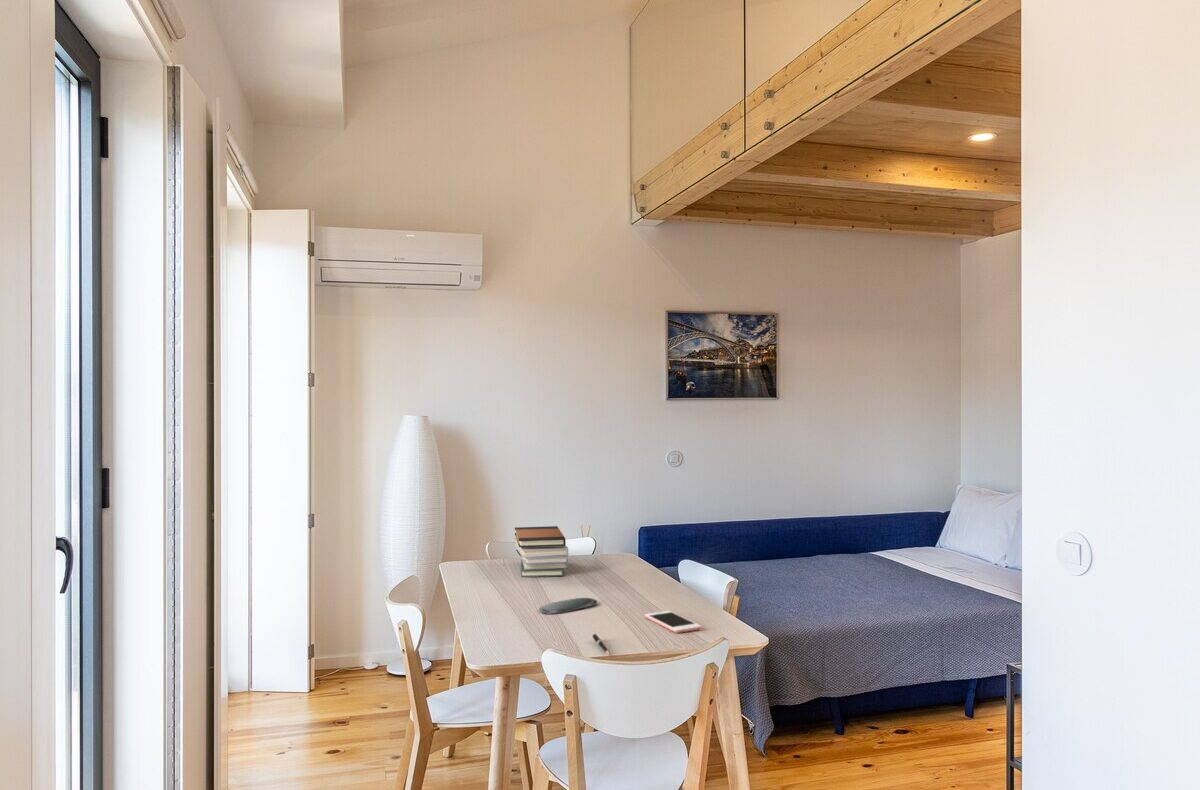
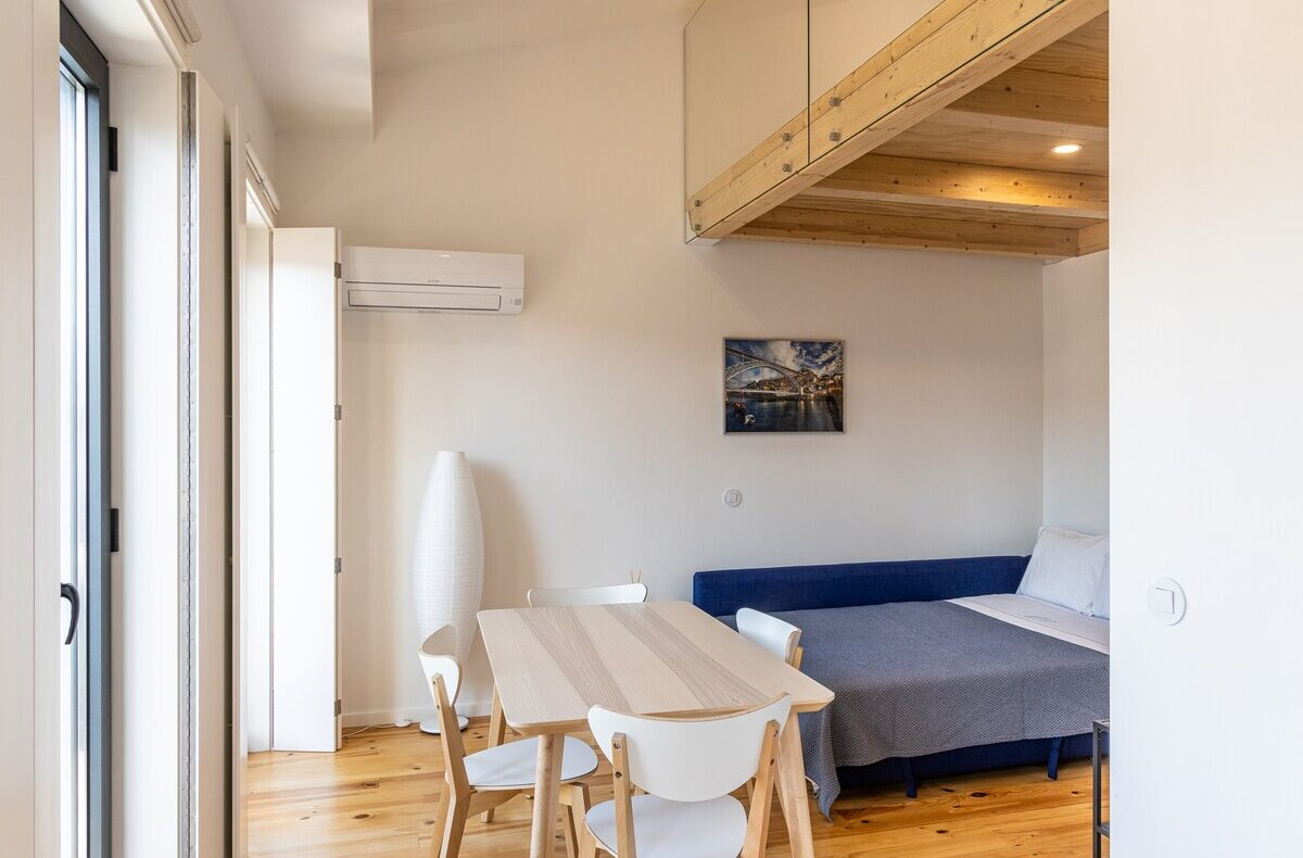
- pen [591,633,610,656]
- book stack [513,525,569,578]
- cell phone [644,610,703,634]
- oval tray [538,597,598,615]
